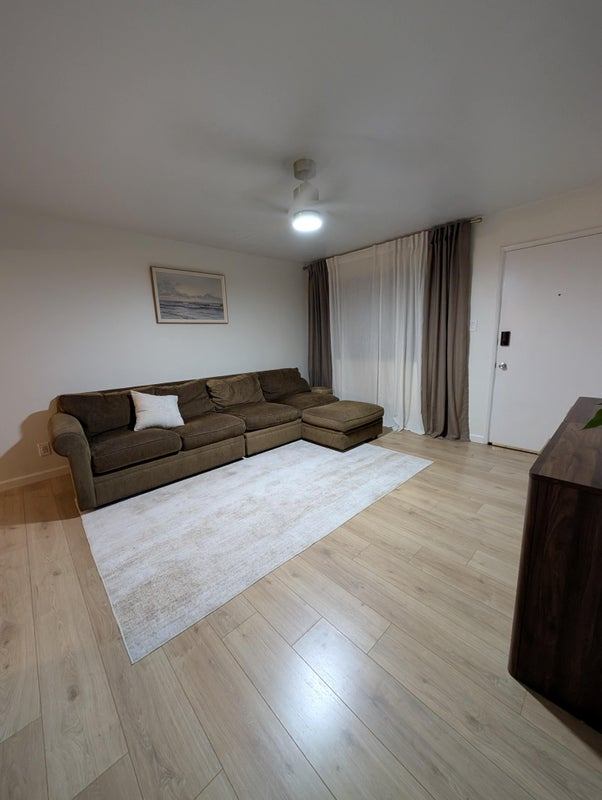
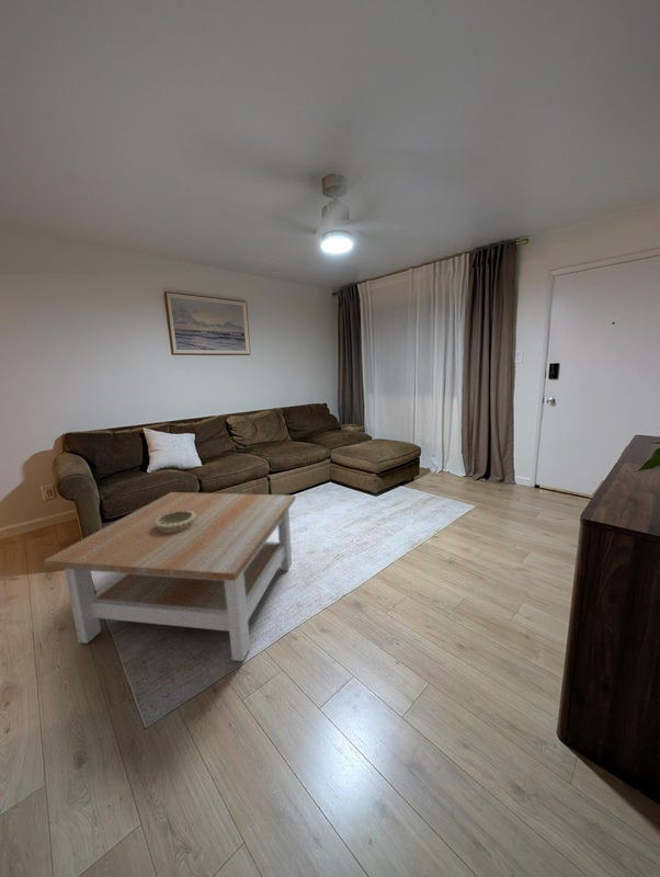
+ coffee table [42,491,296,662]
+ decorative bowl [155,511,196,533]
